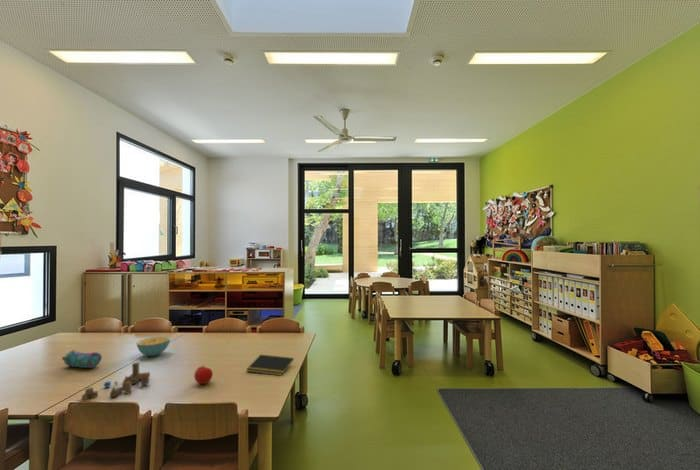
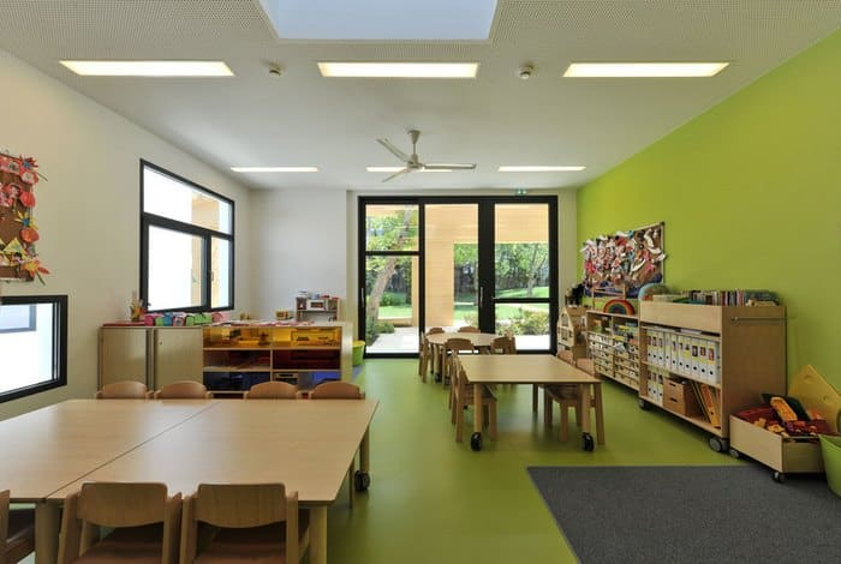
- pencil case [61,349,103,369]
- cereal bowl [136,335,171,357]
- notepad [245,354,295,377]
- toy blocks [81,361,151,401]
- fruit [193,364,214,385]
